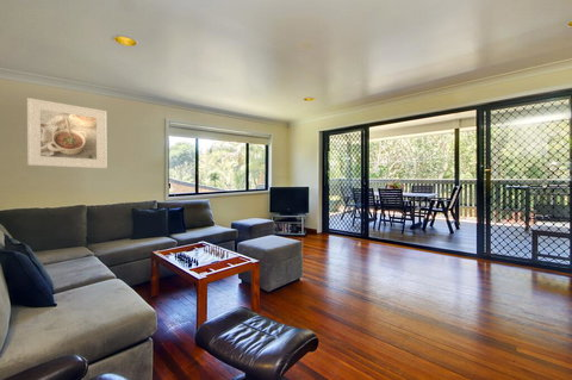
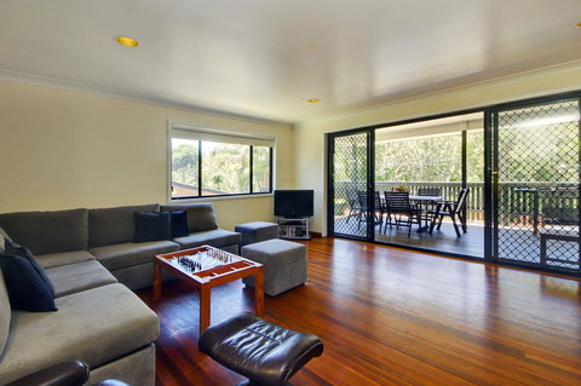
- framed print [26,96,107,169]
